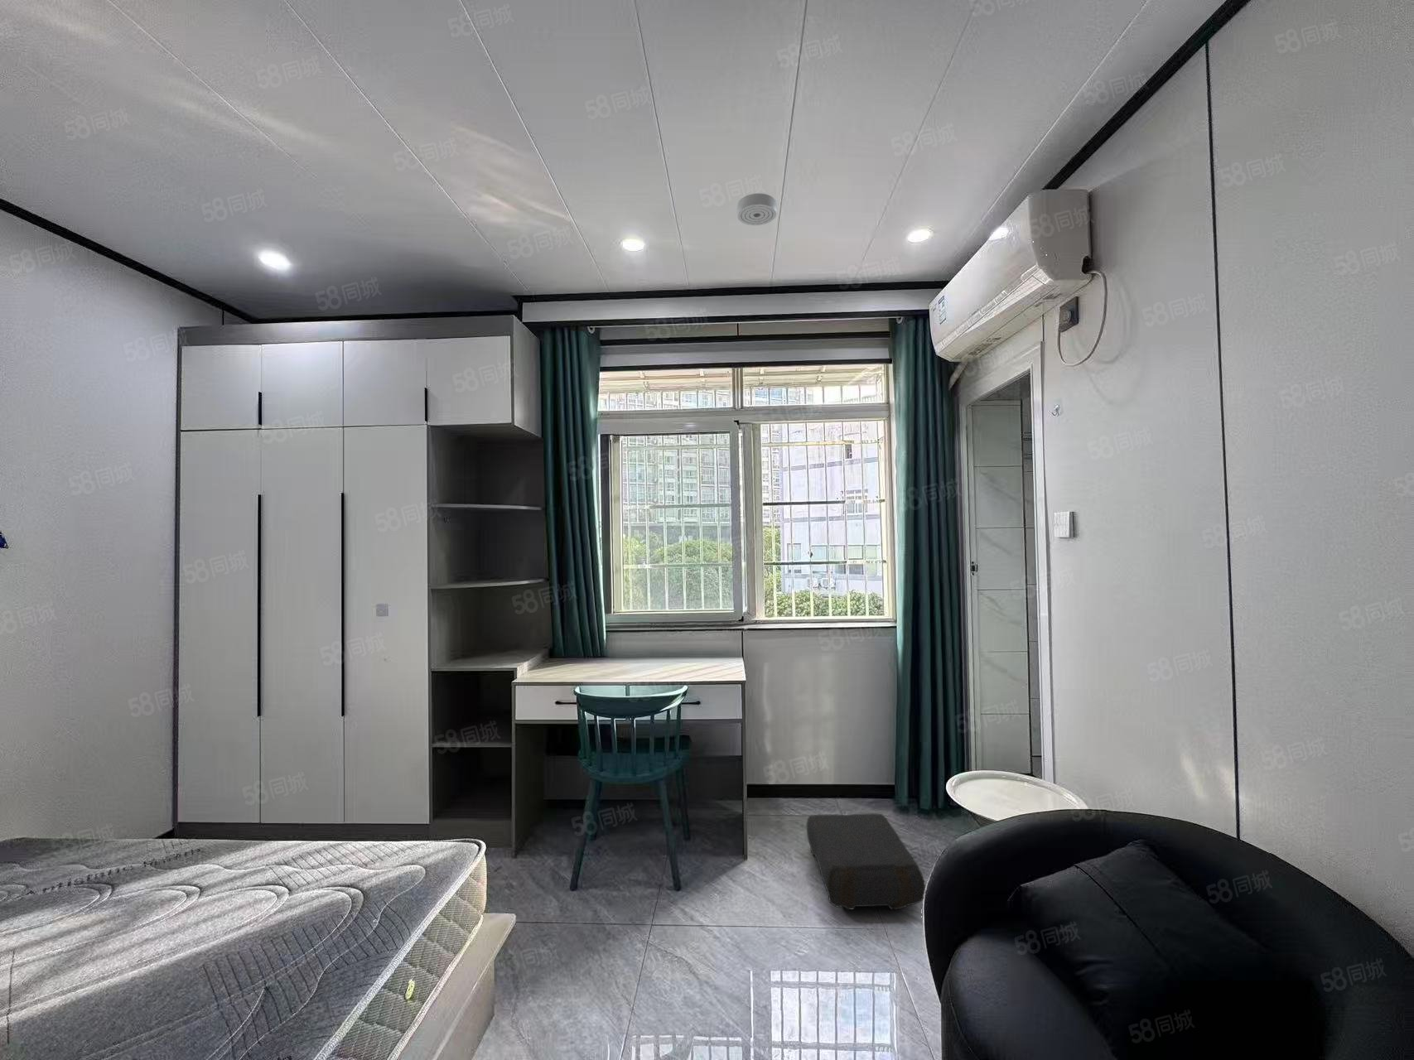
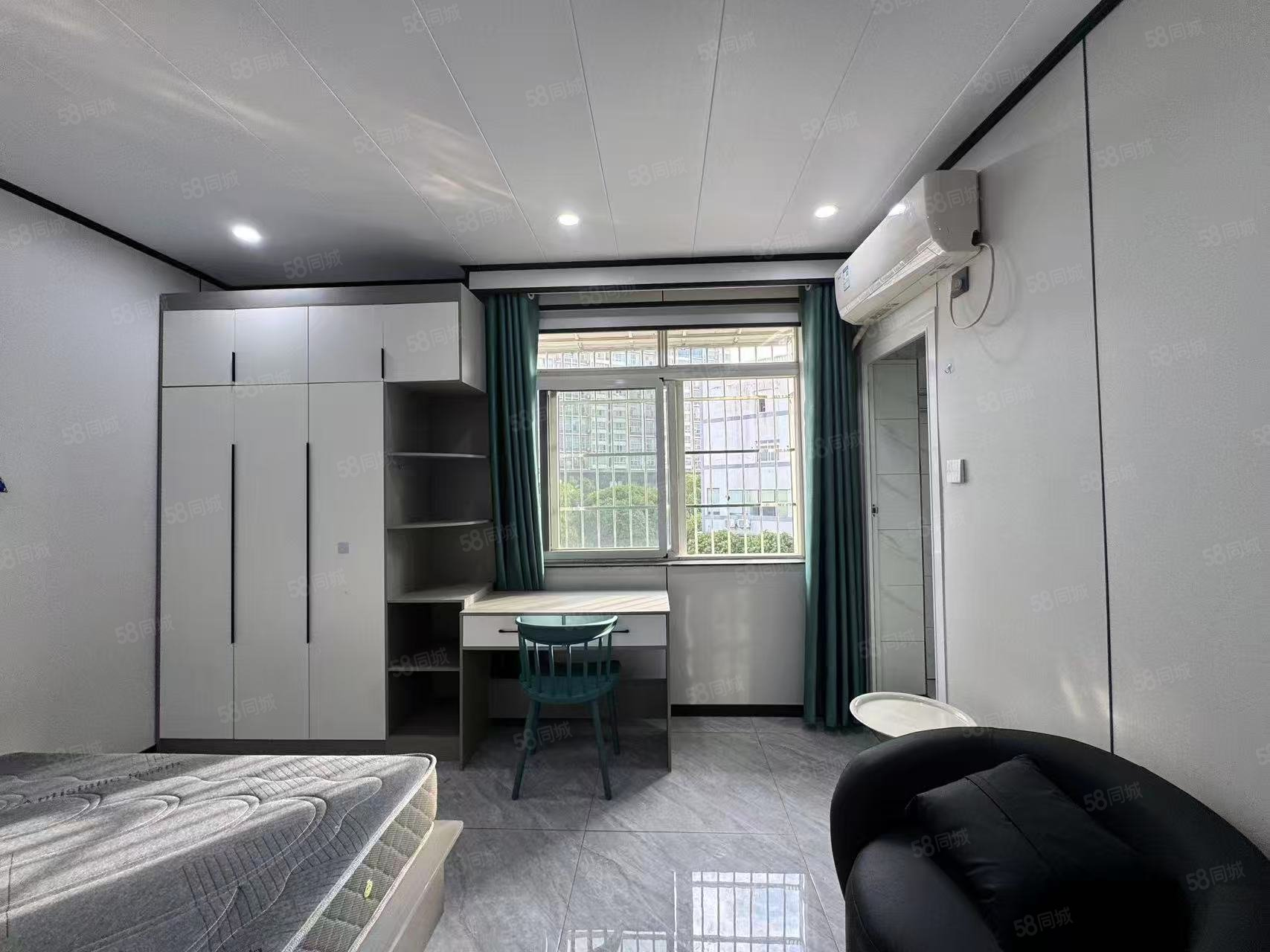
- smoke detector [736,193,778,226]
- shoulder bag [805,813,926,911]
